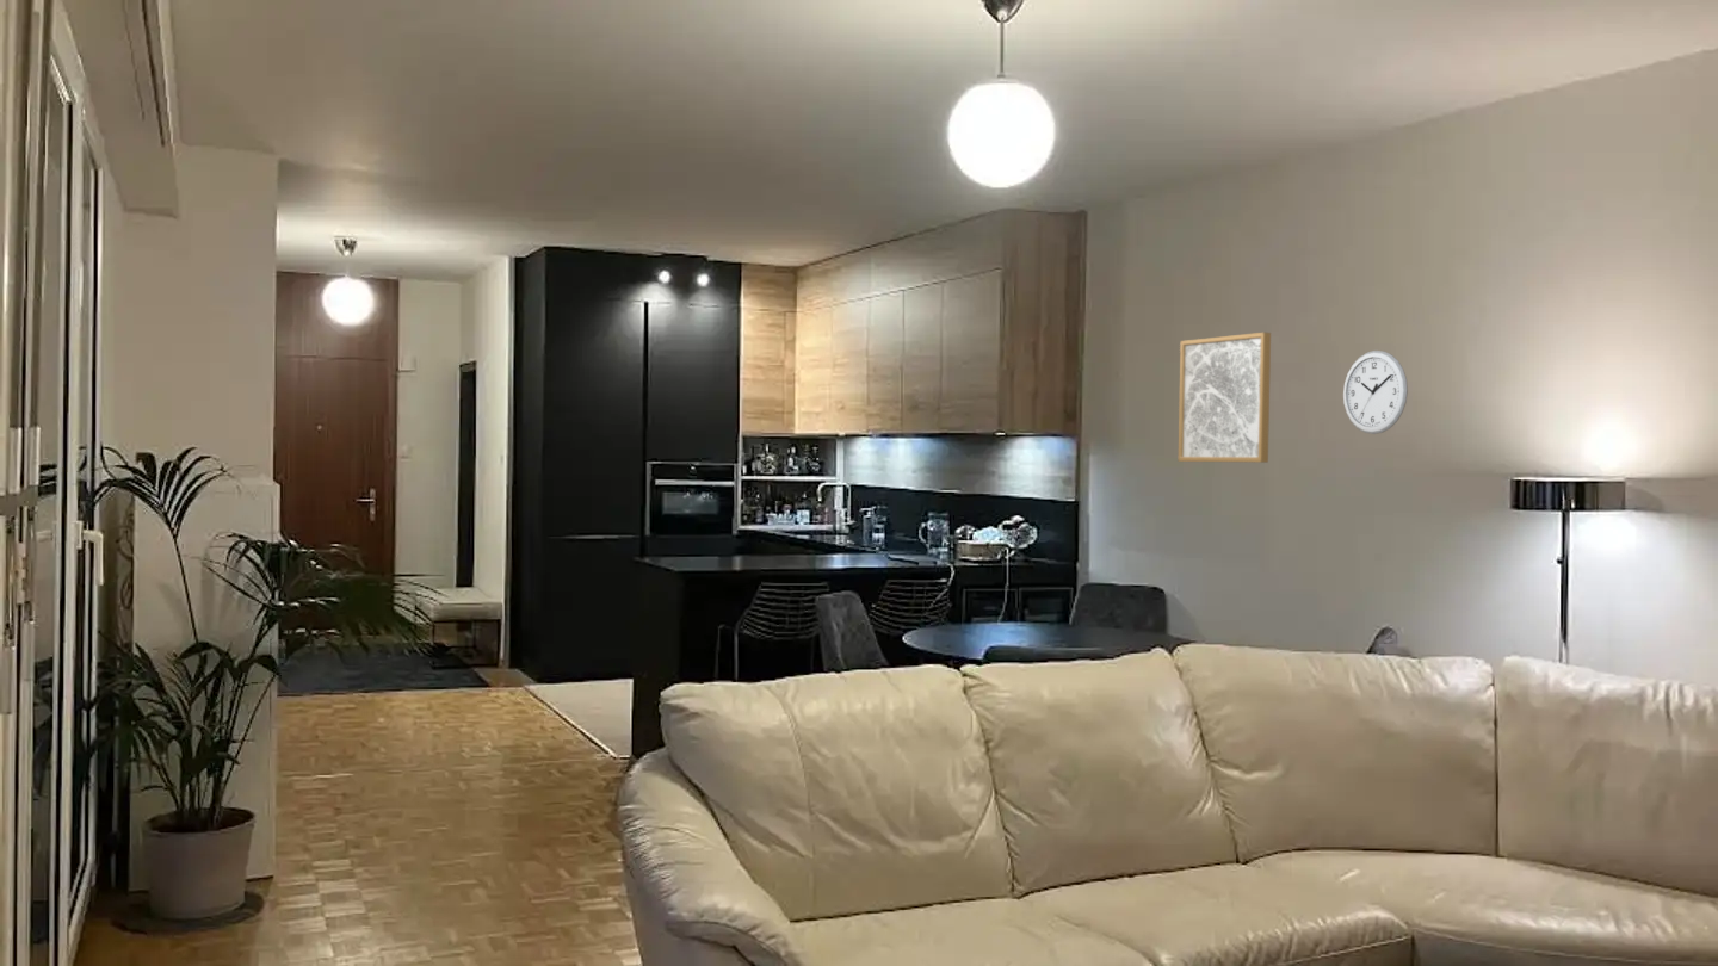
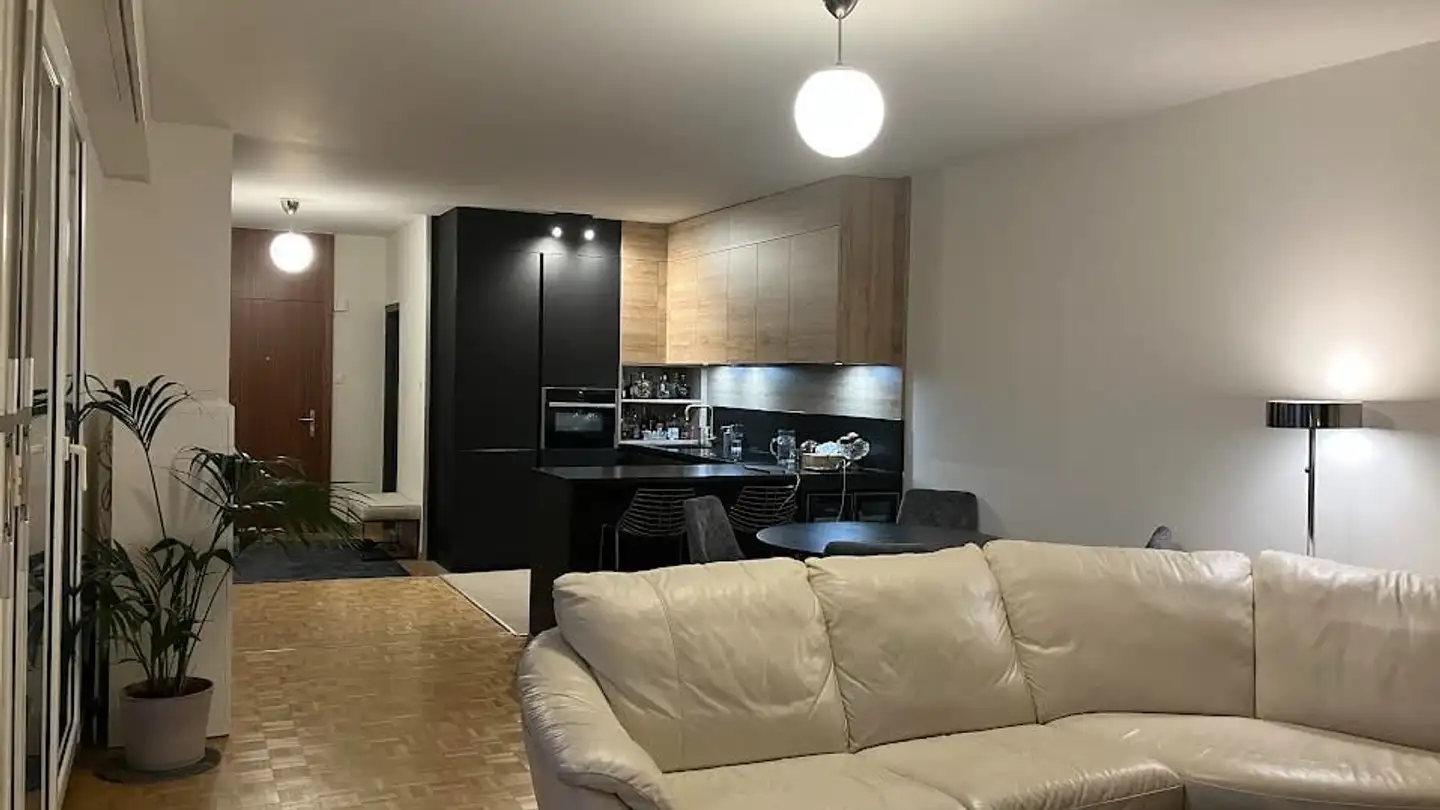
- wall clock [1342,349,1409,435]
- wall art [1178,332,1272,464]
